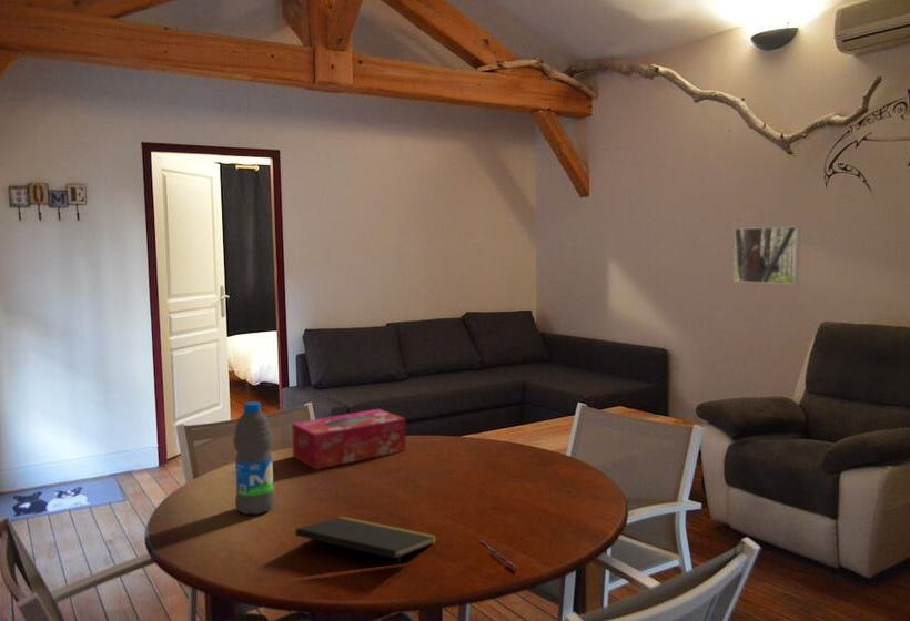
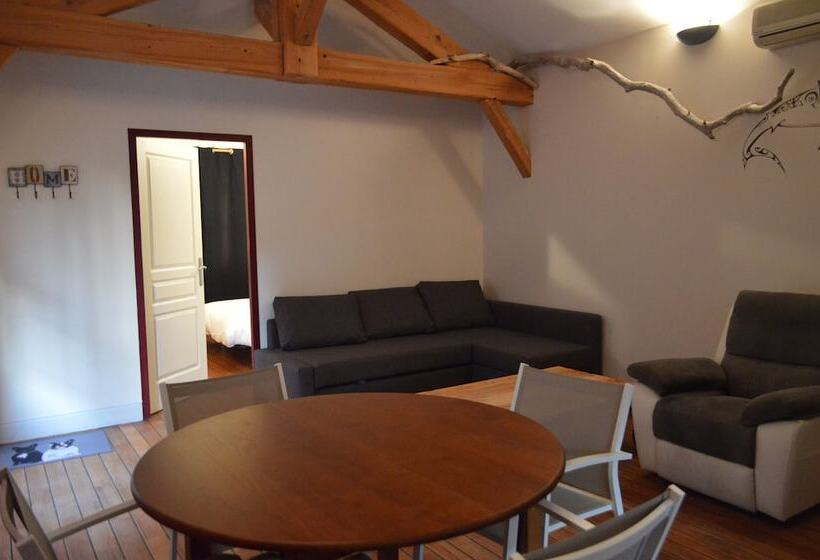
- notepad [294,515,438,577]
- pen [478,539,518,571]
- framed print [732,226,801,285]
- water bottle [232,400,276,516]
- tissue box [291,408,407,470]
